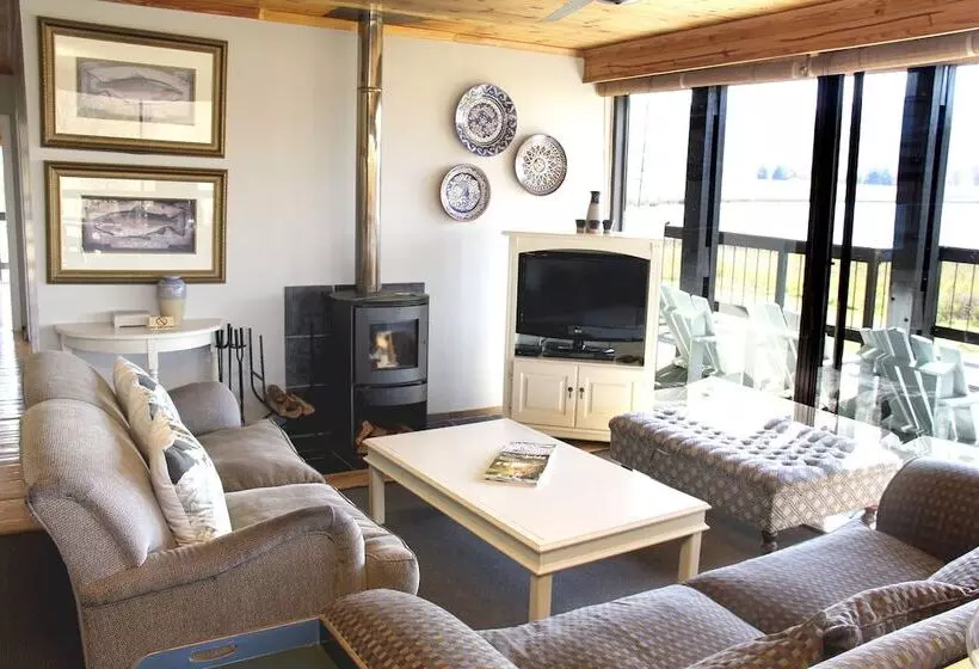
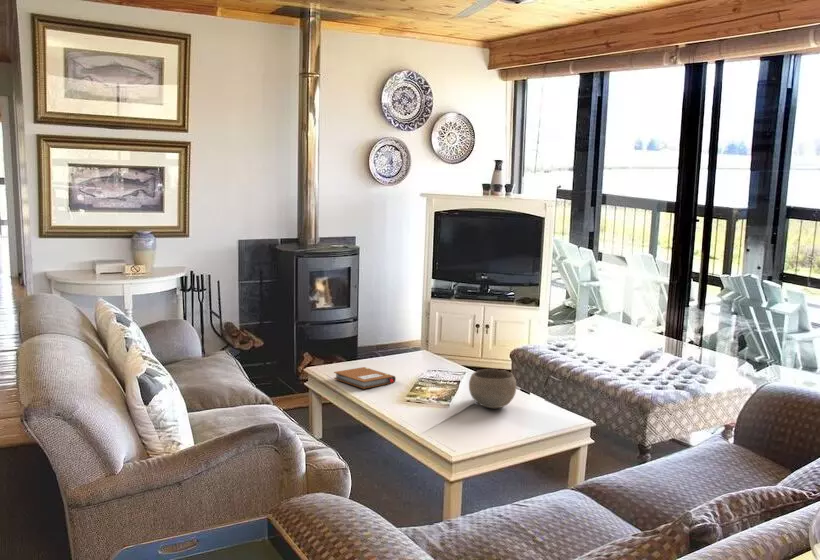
+ notebook [333,366,397,390]
+ bowl [468,368,517,409]
